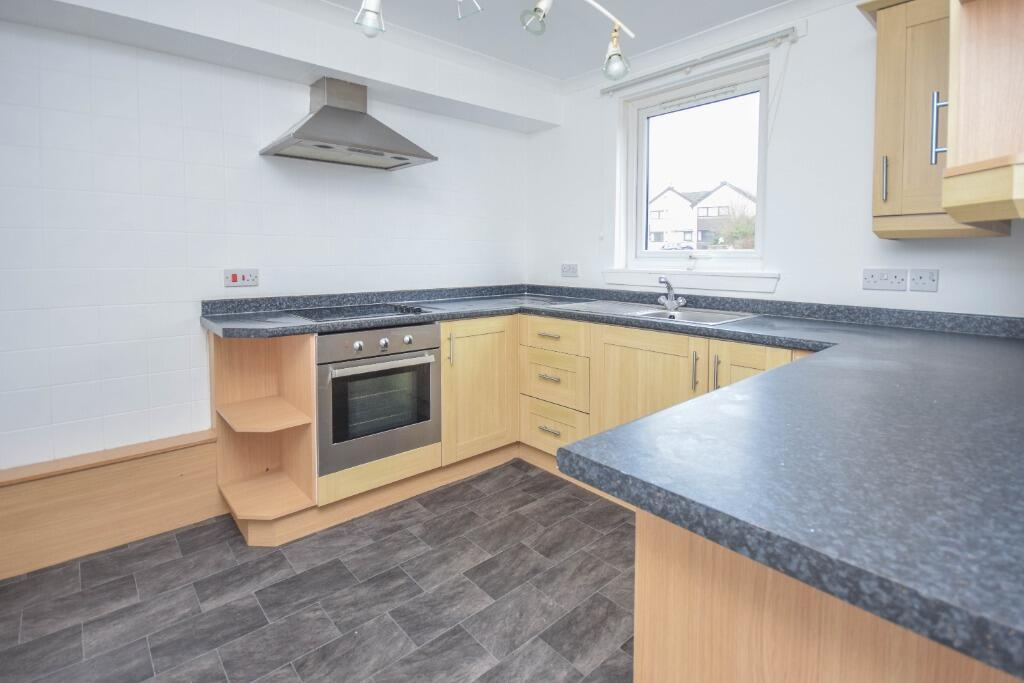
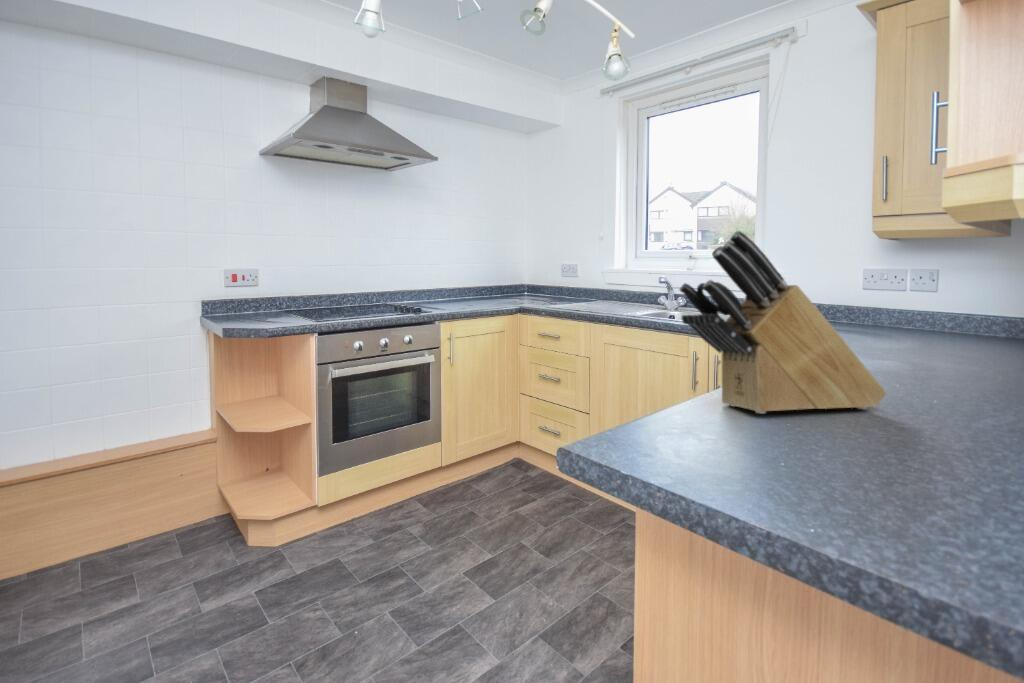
+ knife block [678,230,888,415]
